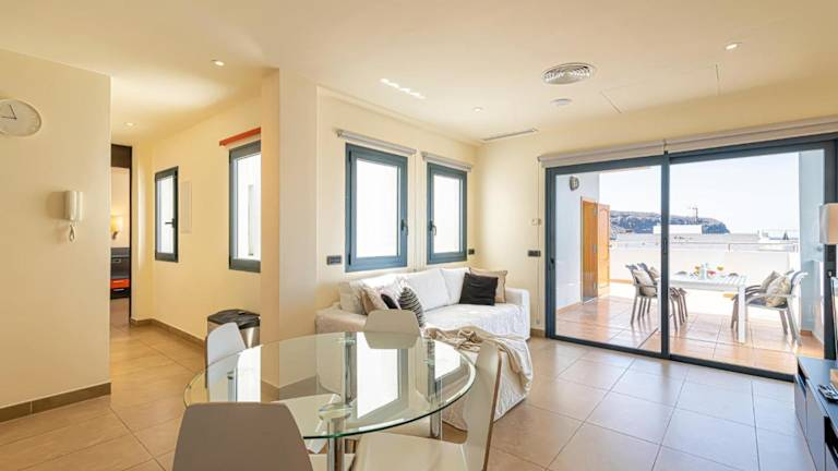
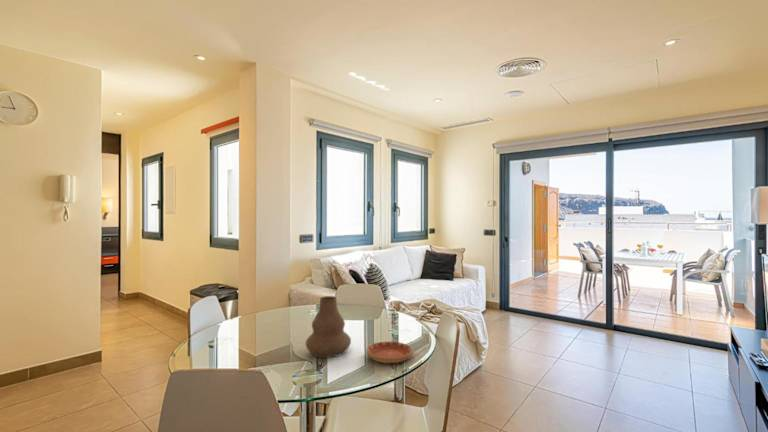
+ saucer [365,341,414,364]
+ vase [305,295,352,359]
